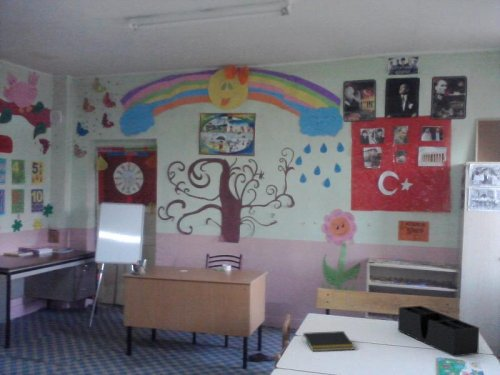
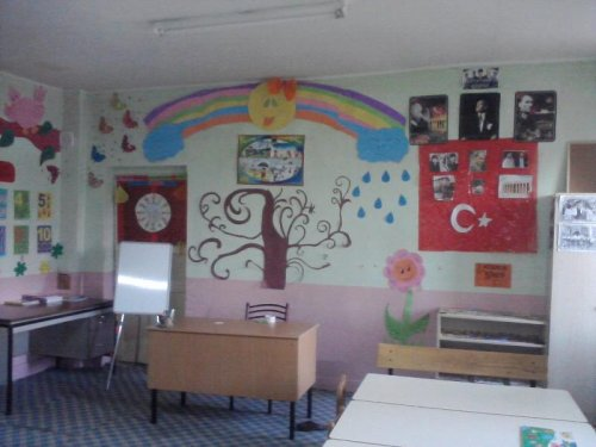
- notepad [301,330,356,352]
- desk organizer [397,305,480,358]
